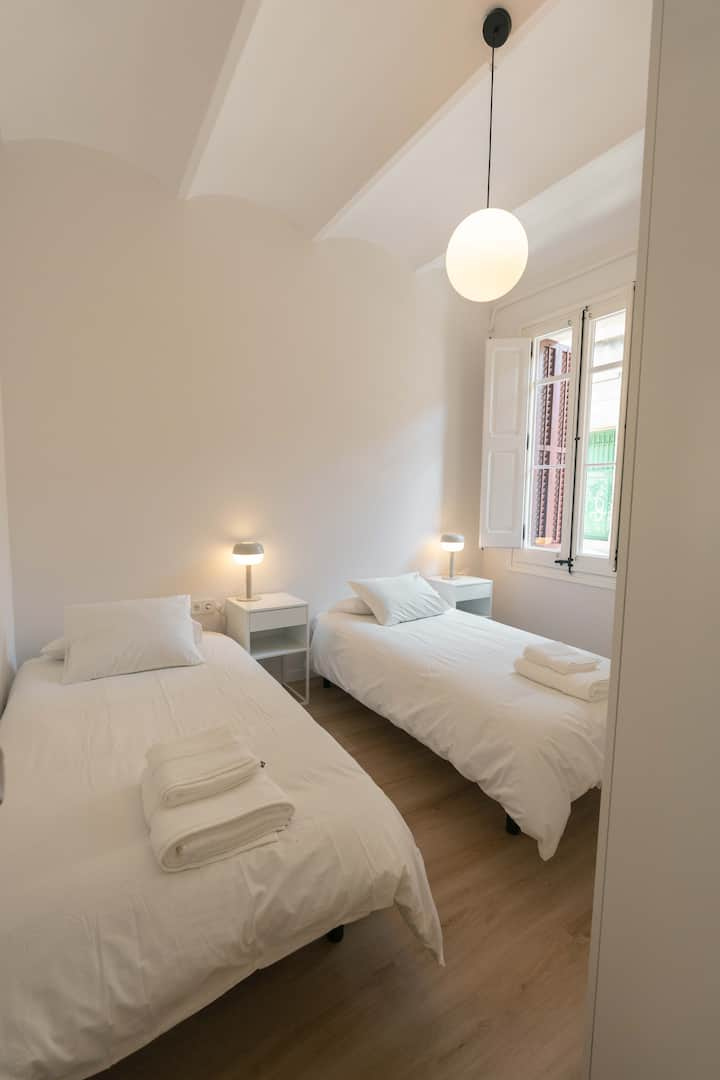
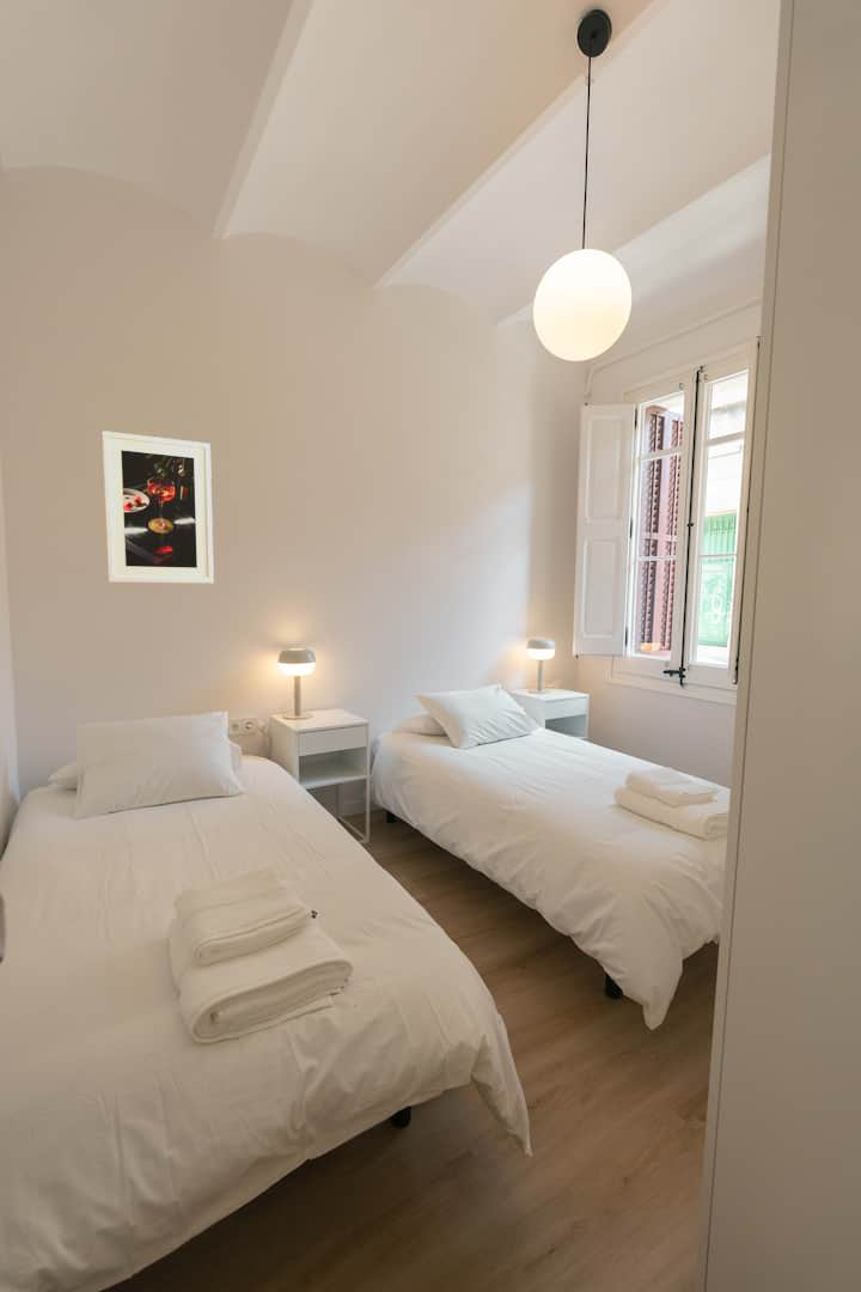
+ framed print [100,429,215,585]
